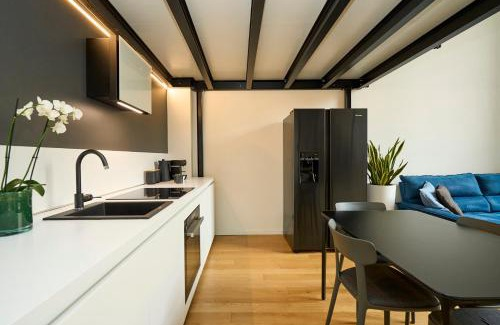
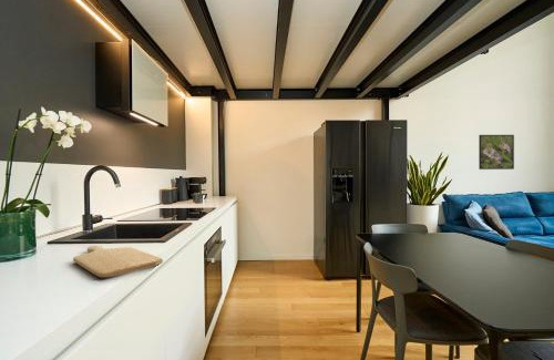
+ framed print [478,134,515,171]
+ chopping board [72,245,164,278]
